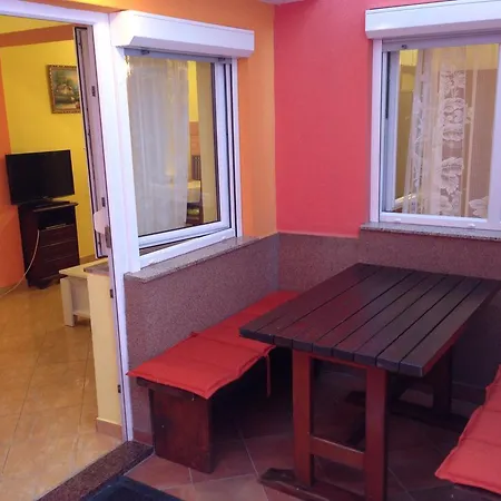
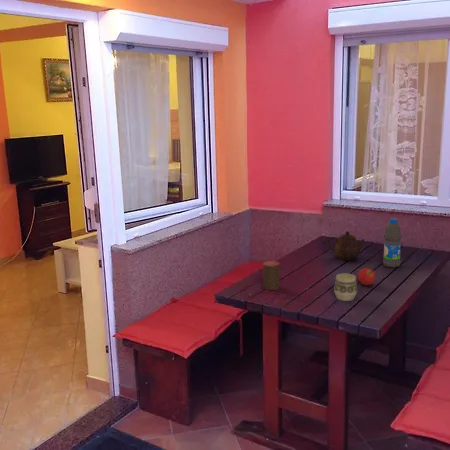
+ teapot [327,230,365,261]
+ cup [333,273,358,302]
+ water bottle [382,218,403,269]
+ fruit [357,267,377,286]
+ cup [262,260,280,291]
